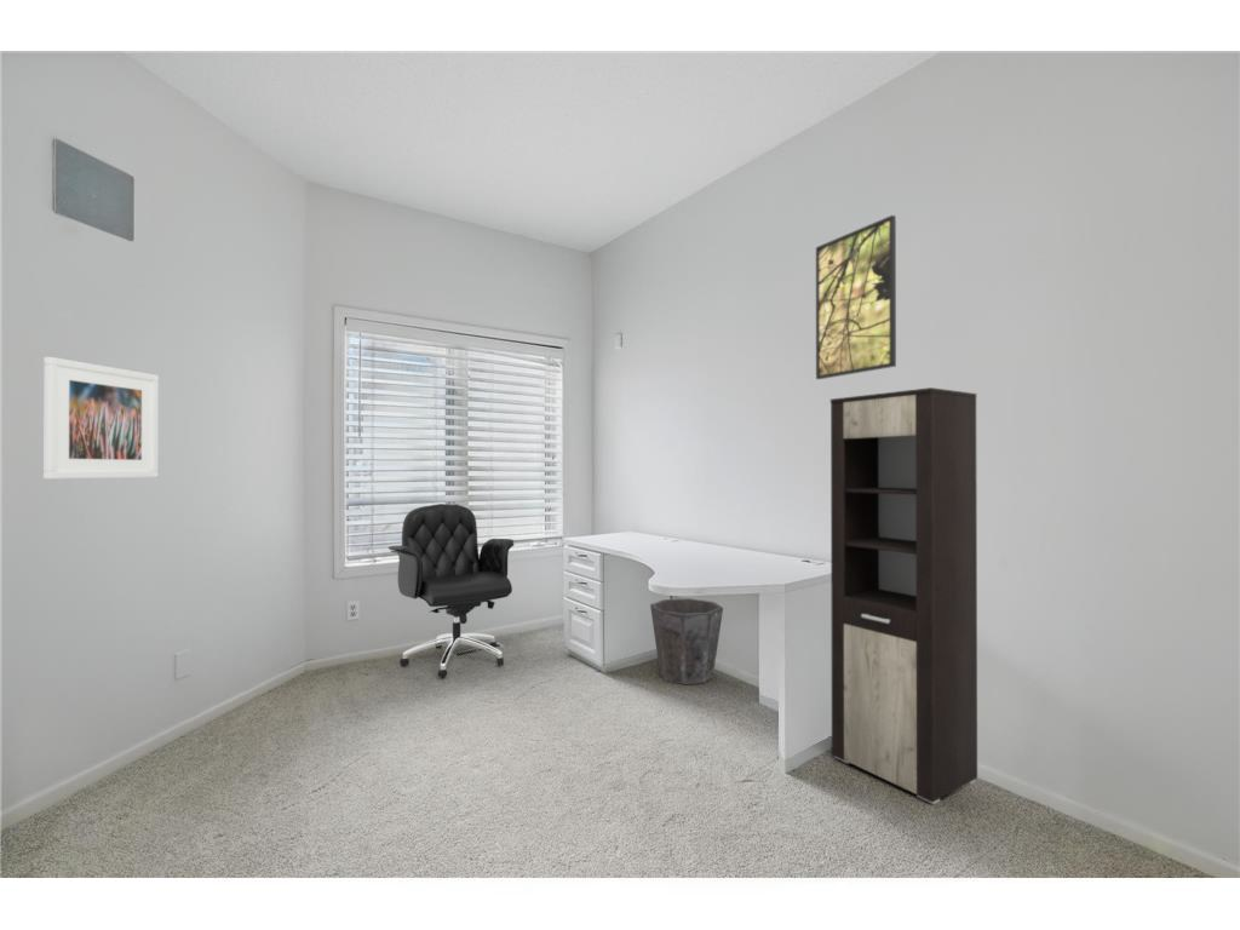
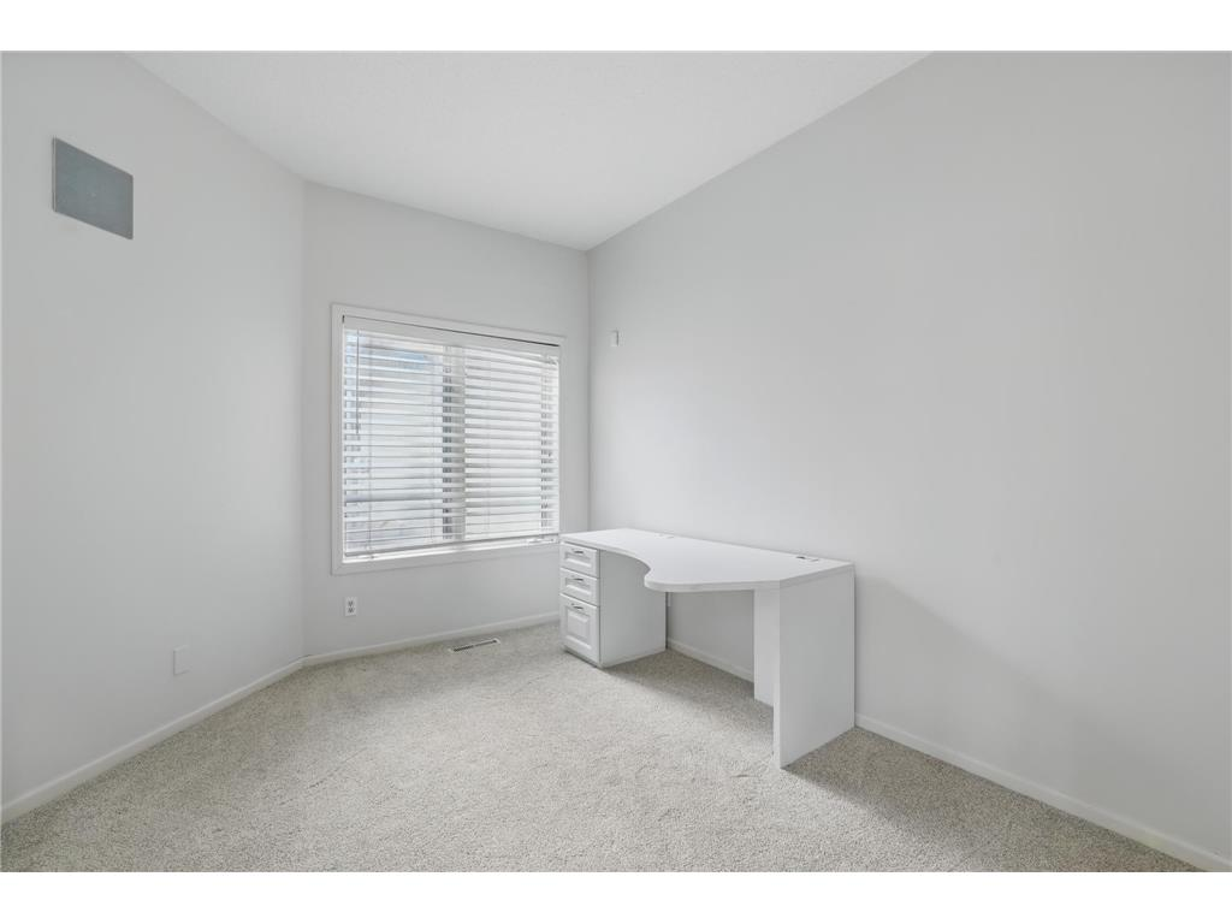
- office chair [388,503,516,679]
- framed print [815,214,897,380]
- waste bin [649,597,724,685]
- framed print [42,356,160,480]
- cabinet [829,386,978,805]
